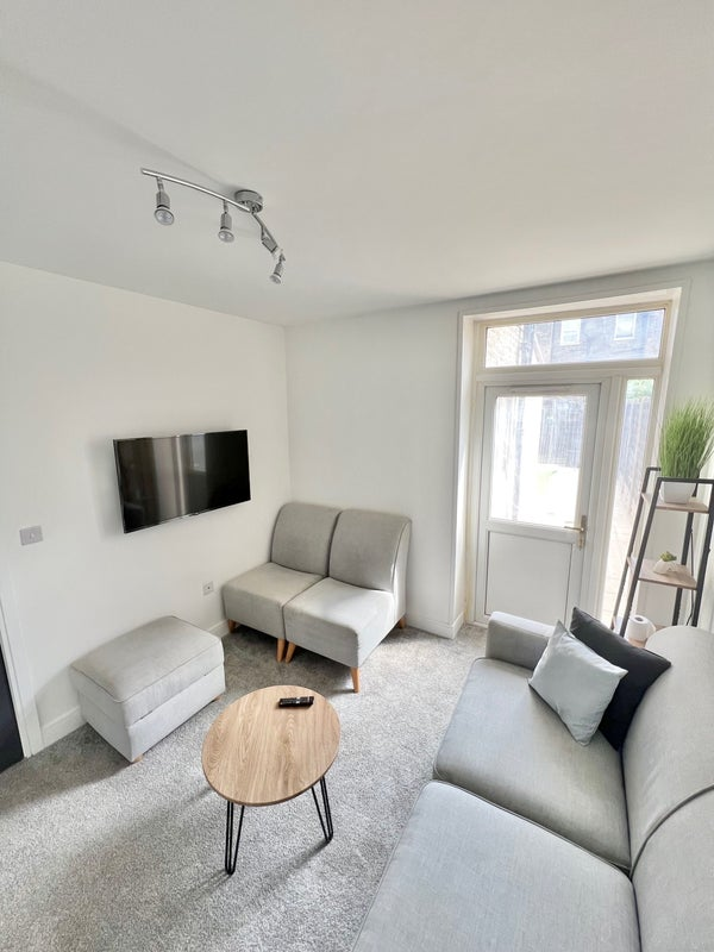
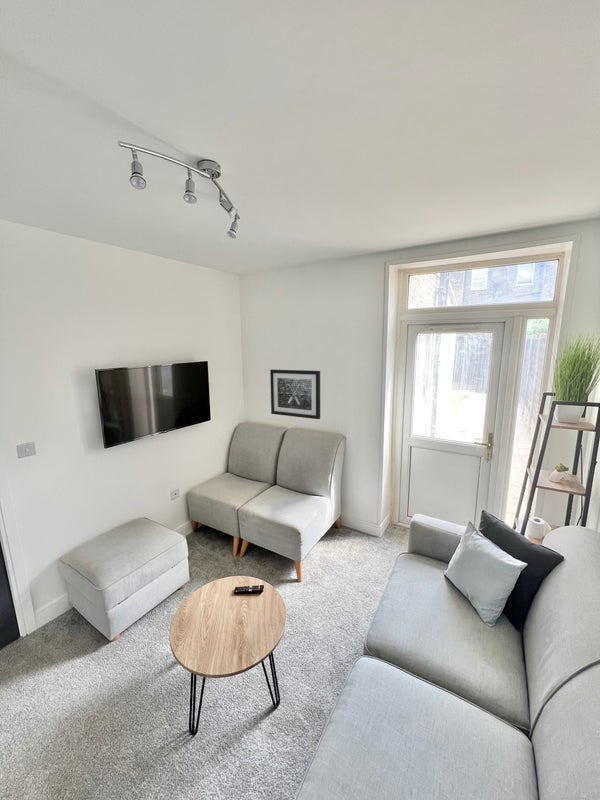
+ wall art [269,369,321,420]
